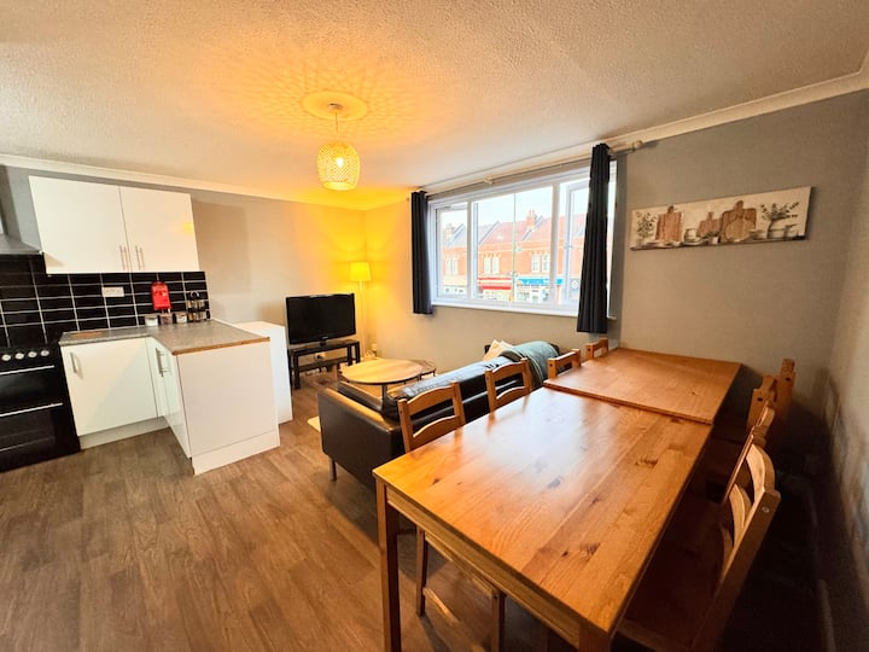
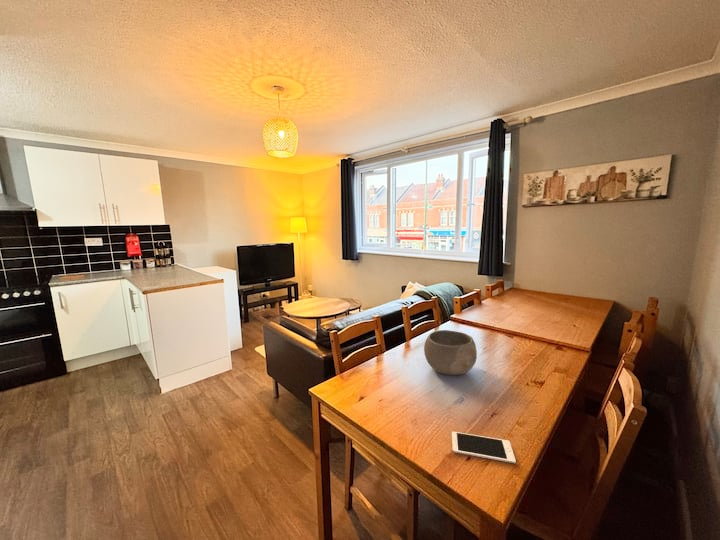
+ bowl [423,329,478,376]
+ cell phone [451,430,517,464]
